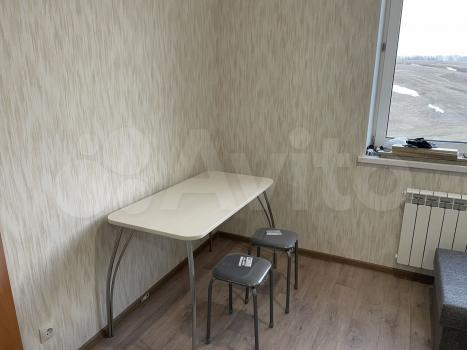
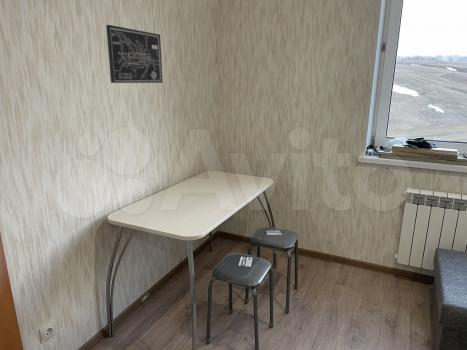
+ wall art [105,24,163,84]
